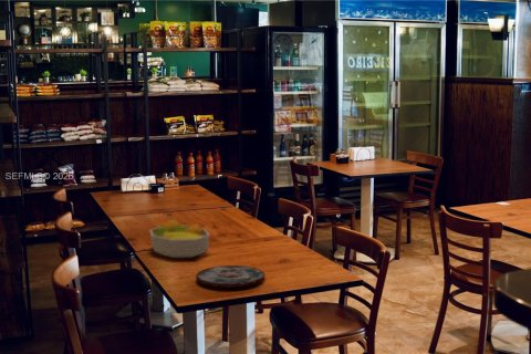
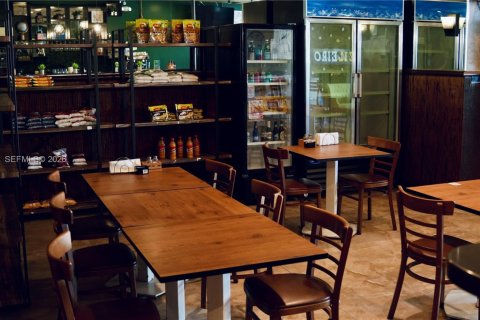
- plate [195,264,267,288]
- fruit bowl [148,218,211,259]
